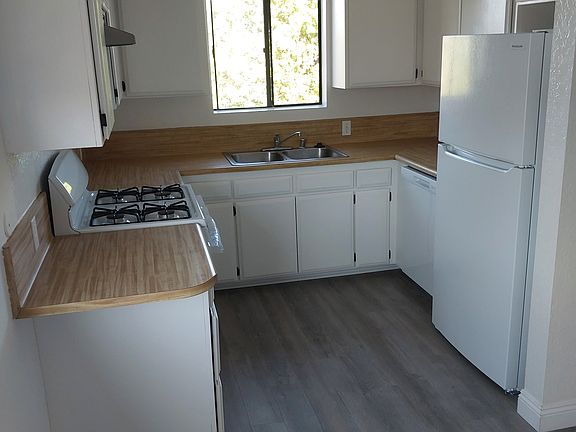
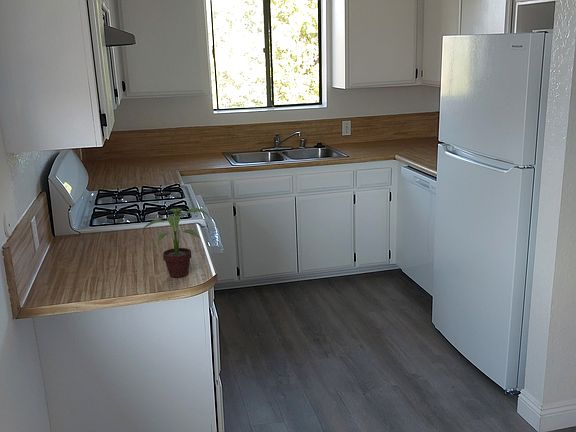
+ potted plant [142,207,211,278]
